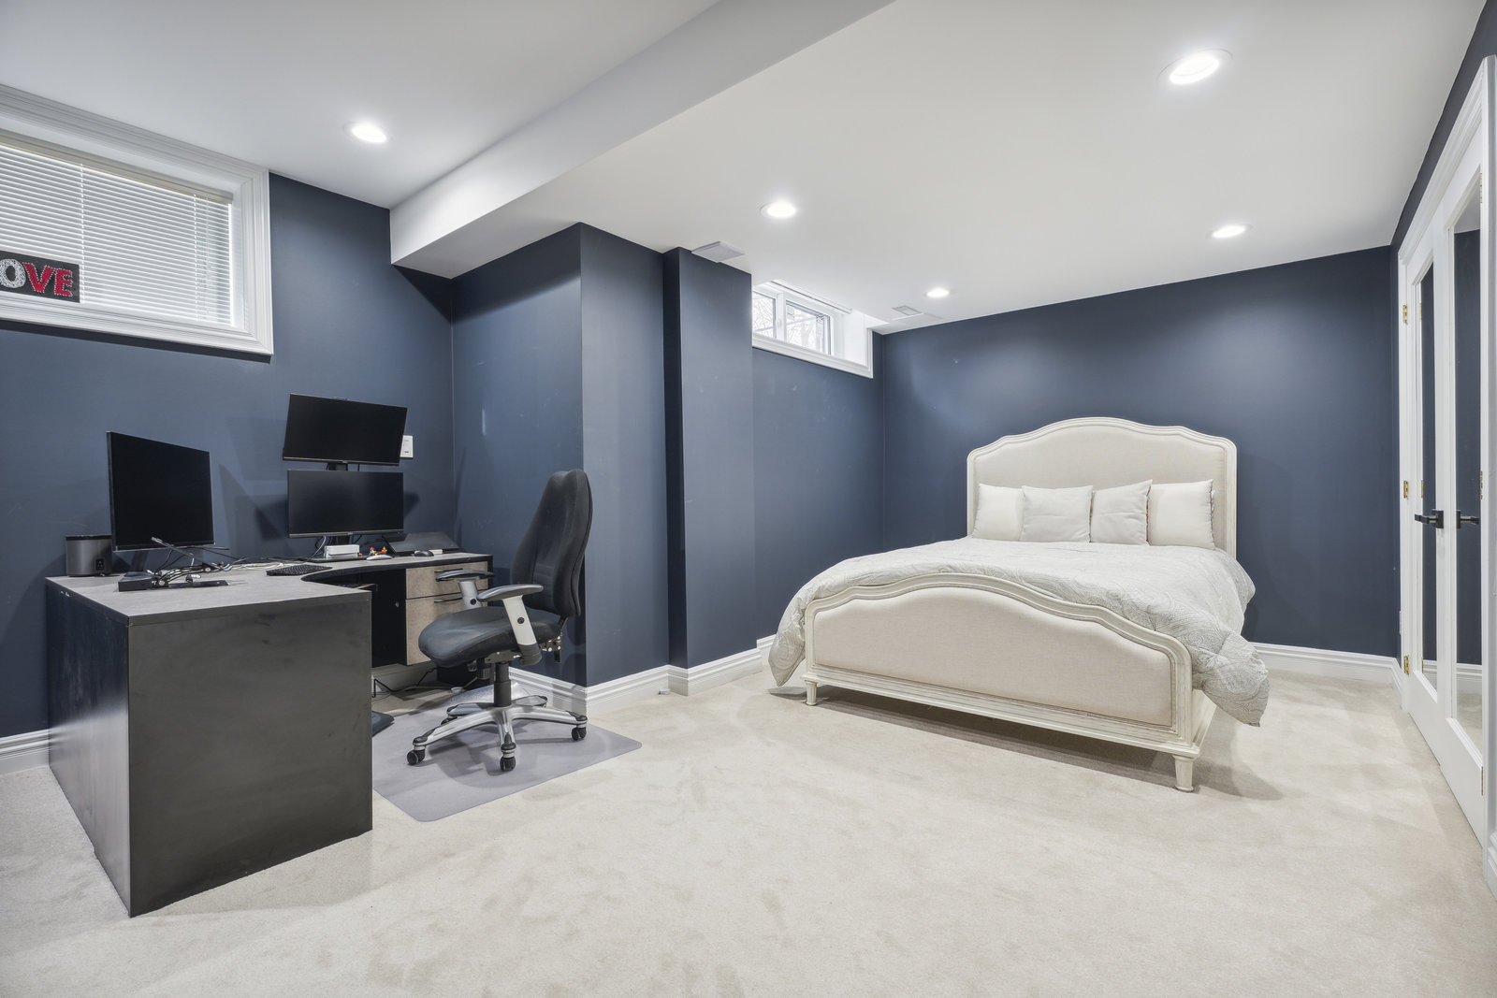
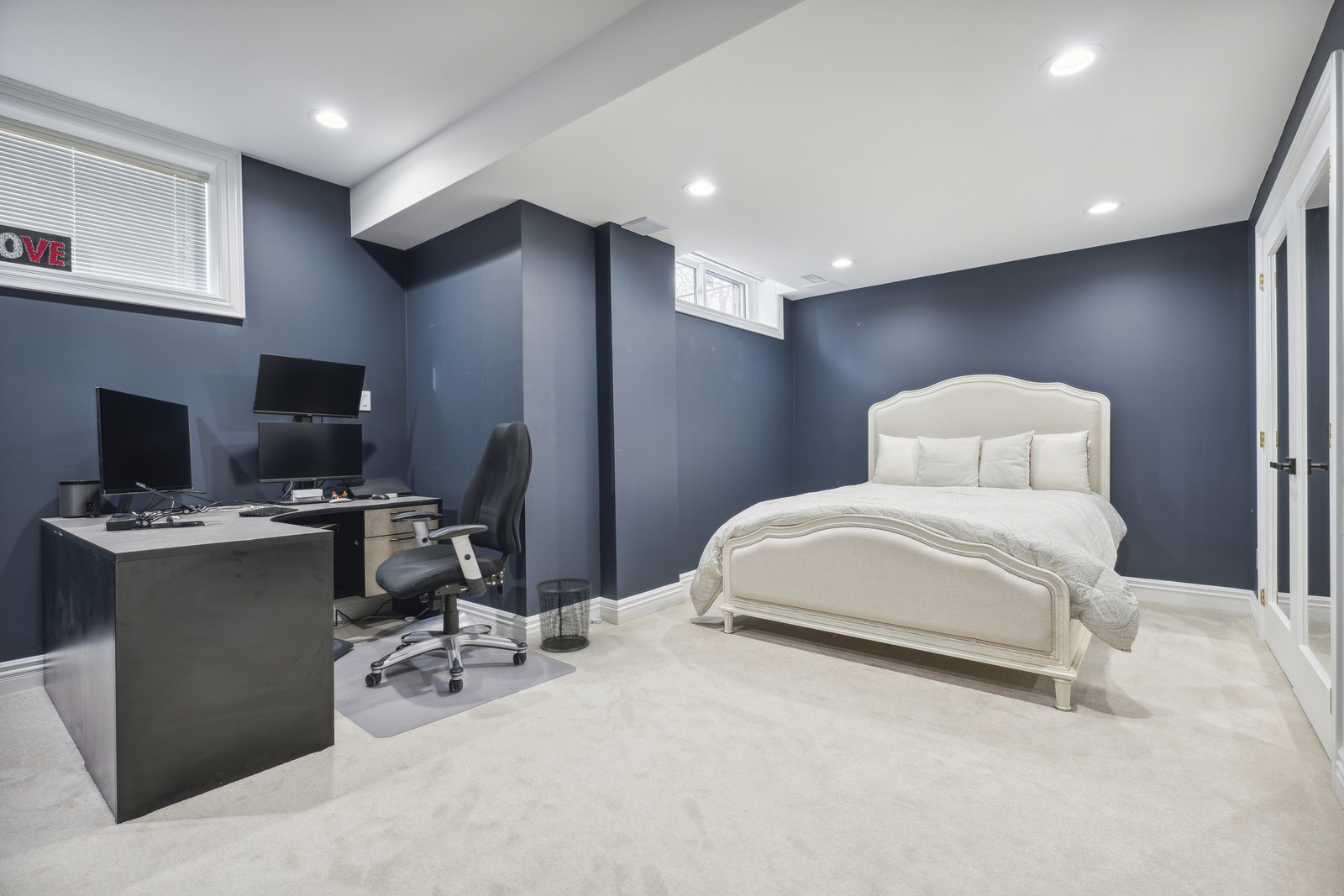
+ waste bin [534,577,594,653]
